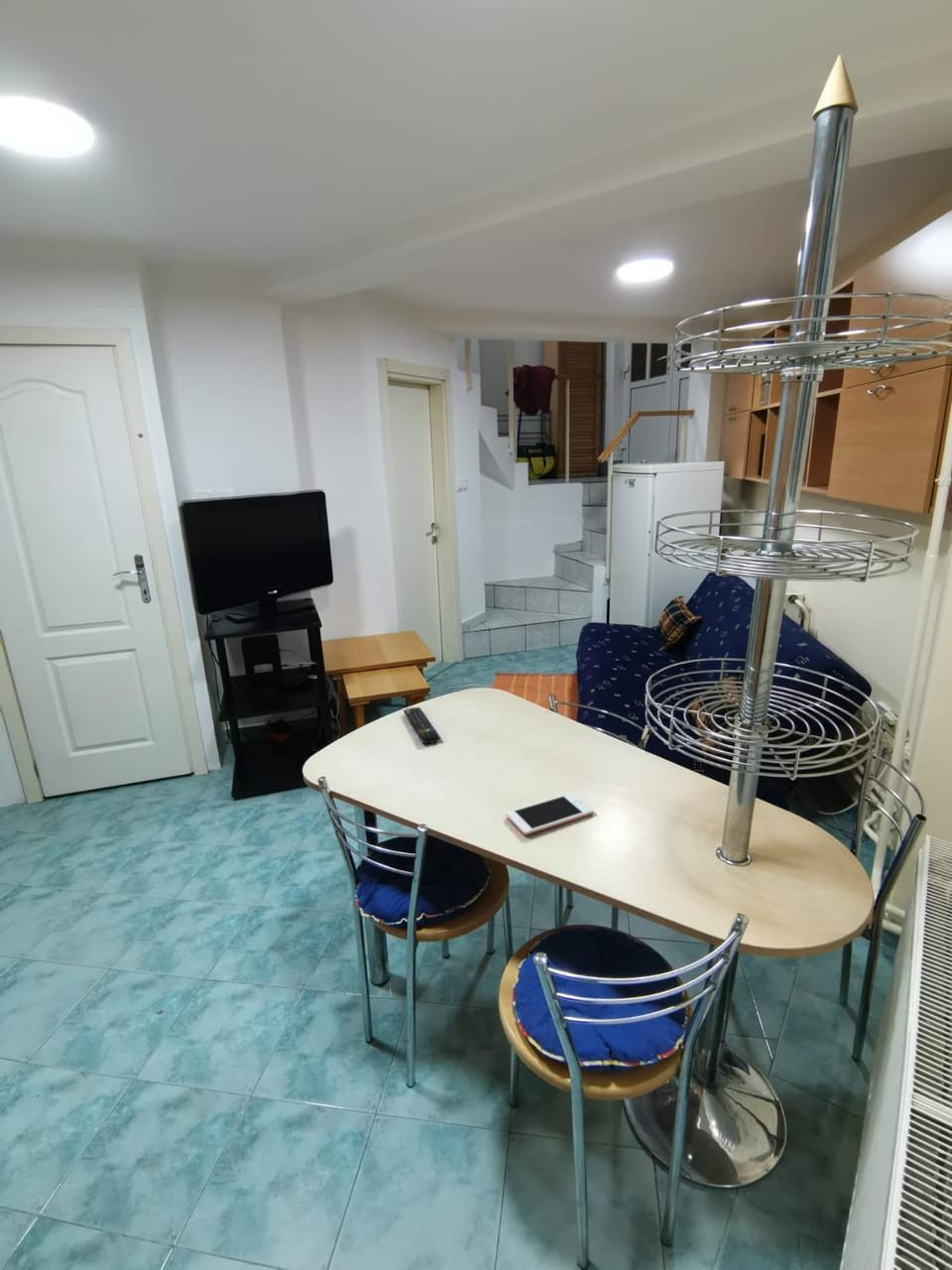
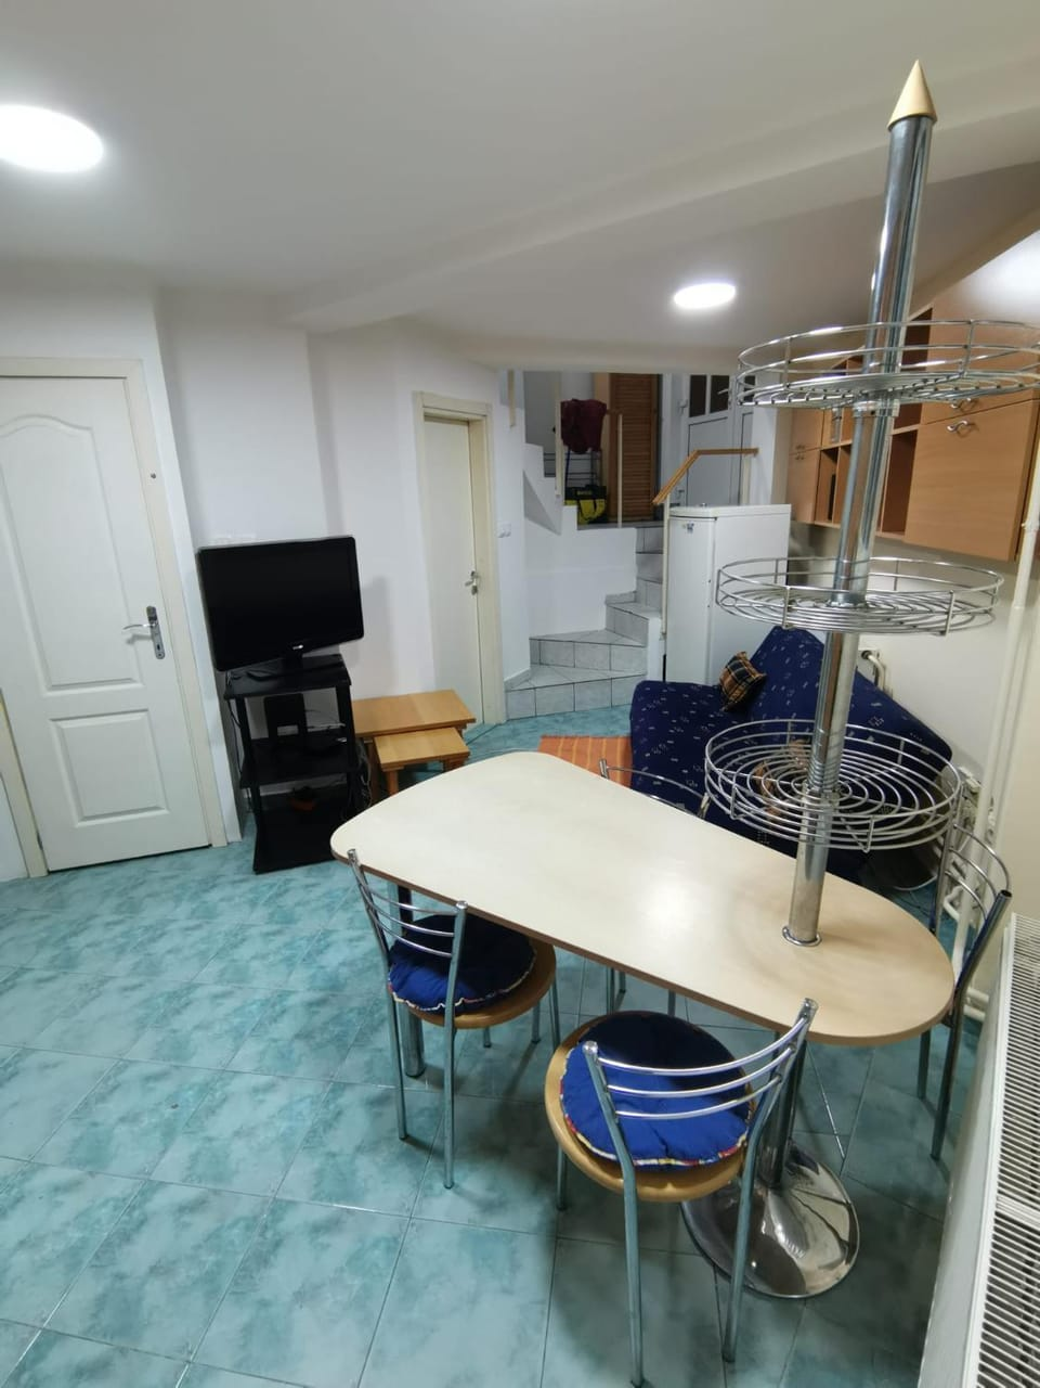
- remote control [403,706,441,744]
- cell phone [506,792,594,836]
